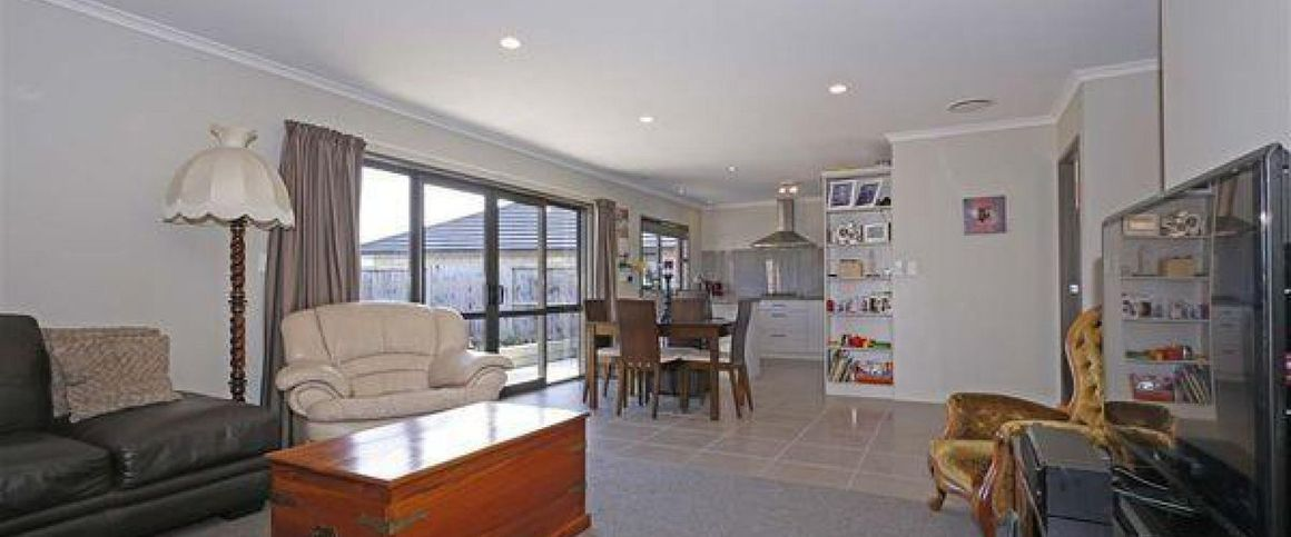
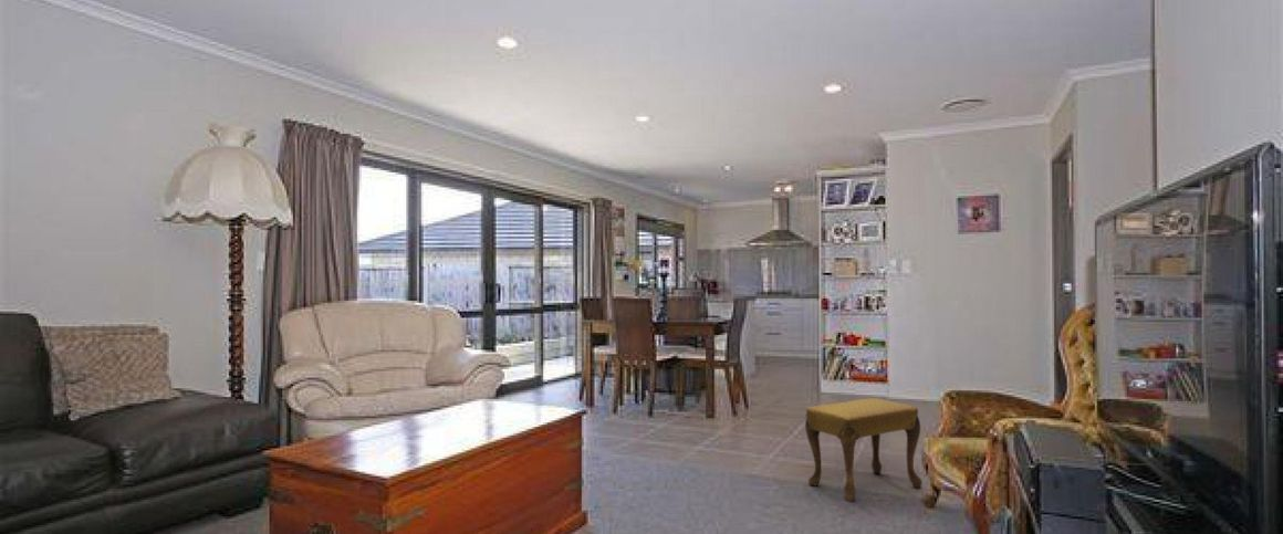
+ footstool [804,397,922,503]
